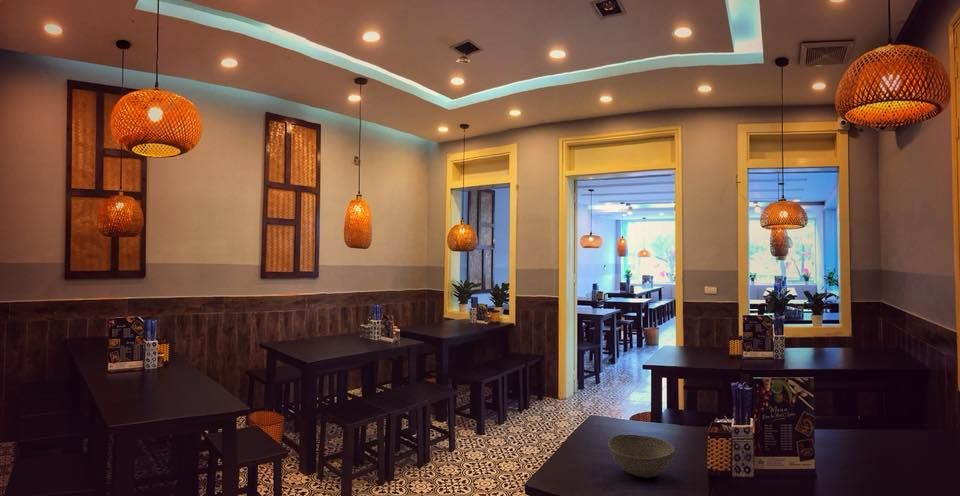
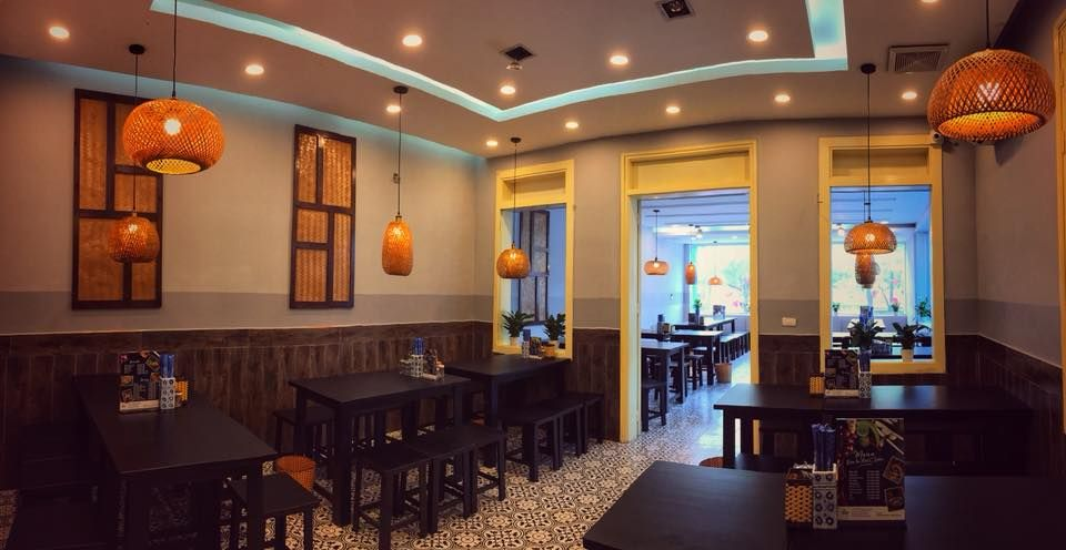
- soup bowl [607,434,676,479]
